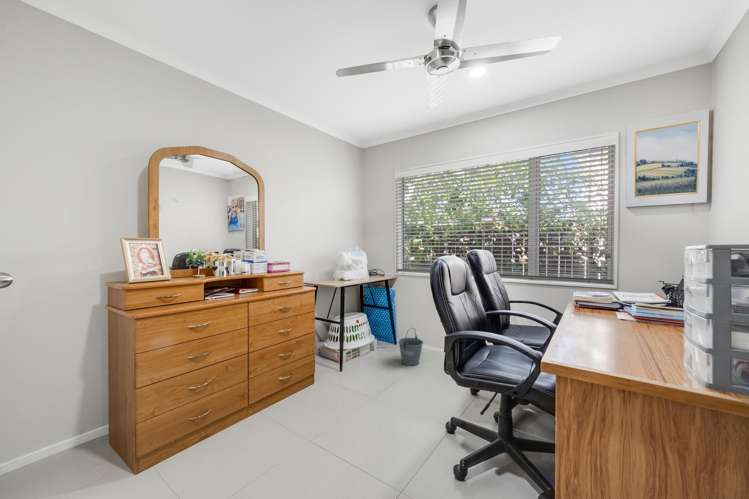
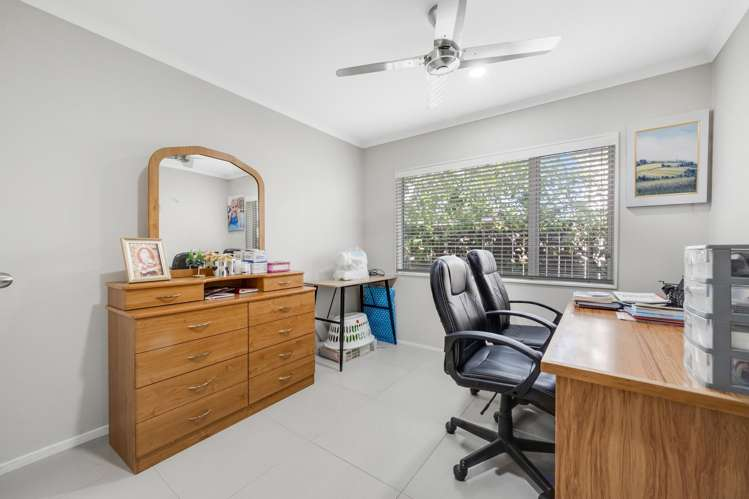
- bucket [397,327,424,367]
